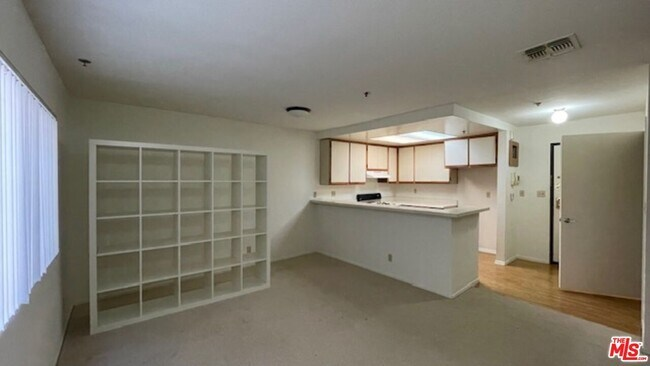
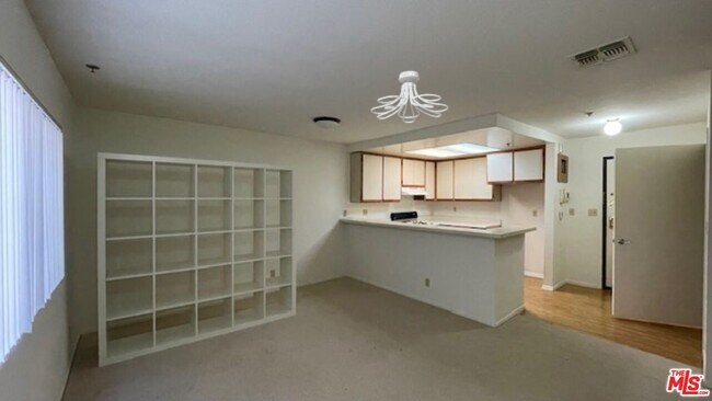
+ ceiling light fixture [369,70,449,124]
